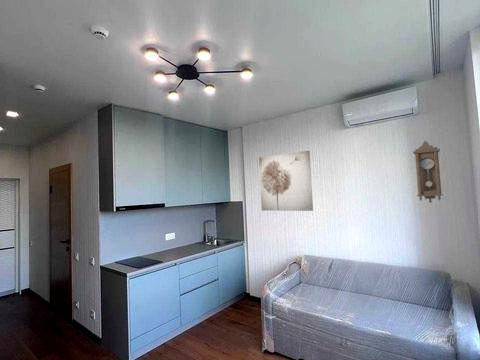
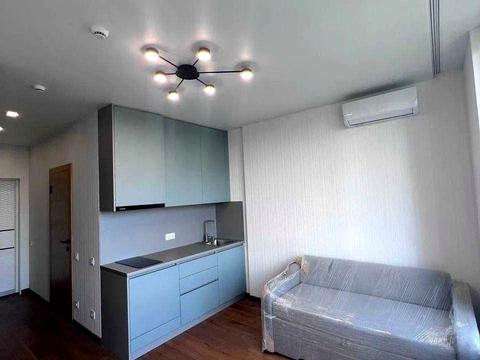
- pendulum clock [412,140,444,204]
- wall art [258,150,314,212]
